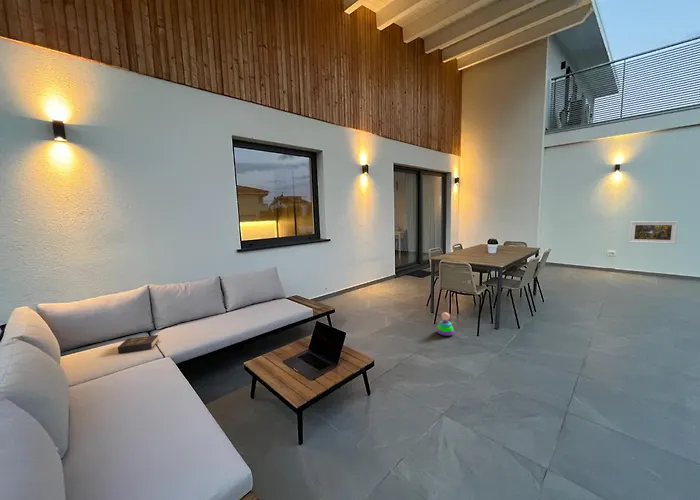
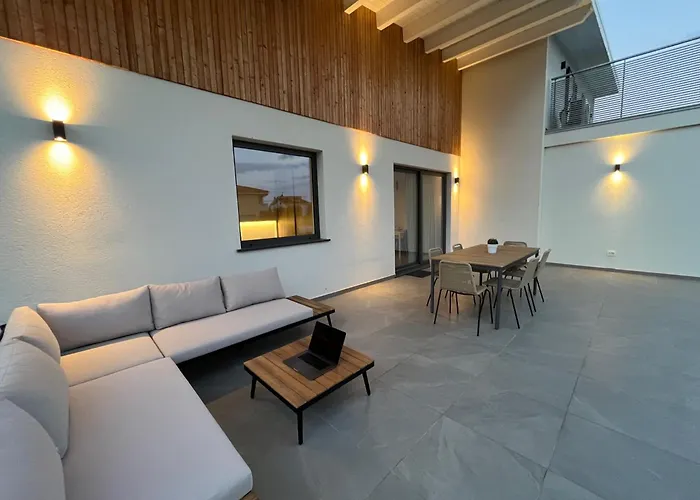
- stacking toy [436,311,455,337]
- hardback book [117,334,160,354]
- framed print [628,220,679,245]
